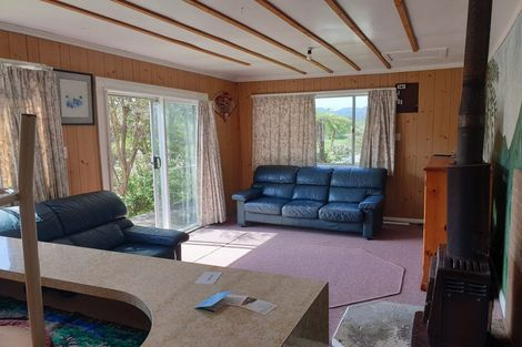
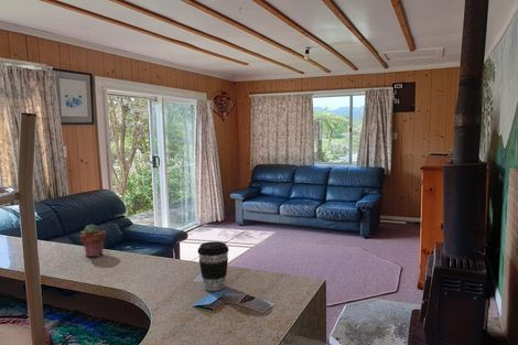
+ potted succulent [79,223,107,258]
+ coffee cup [197,240,229,292]
